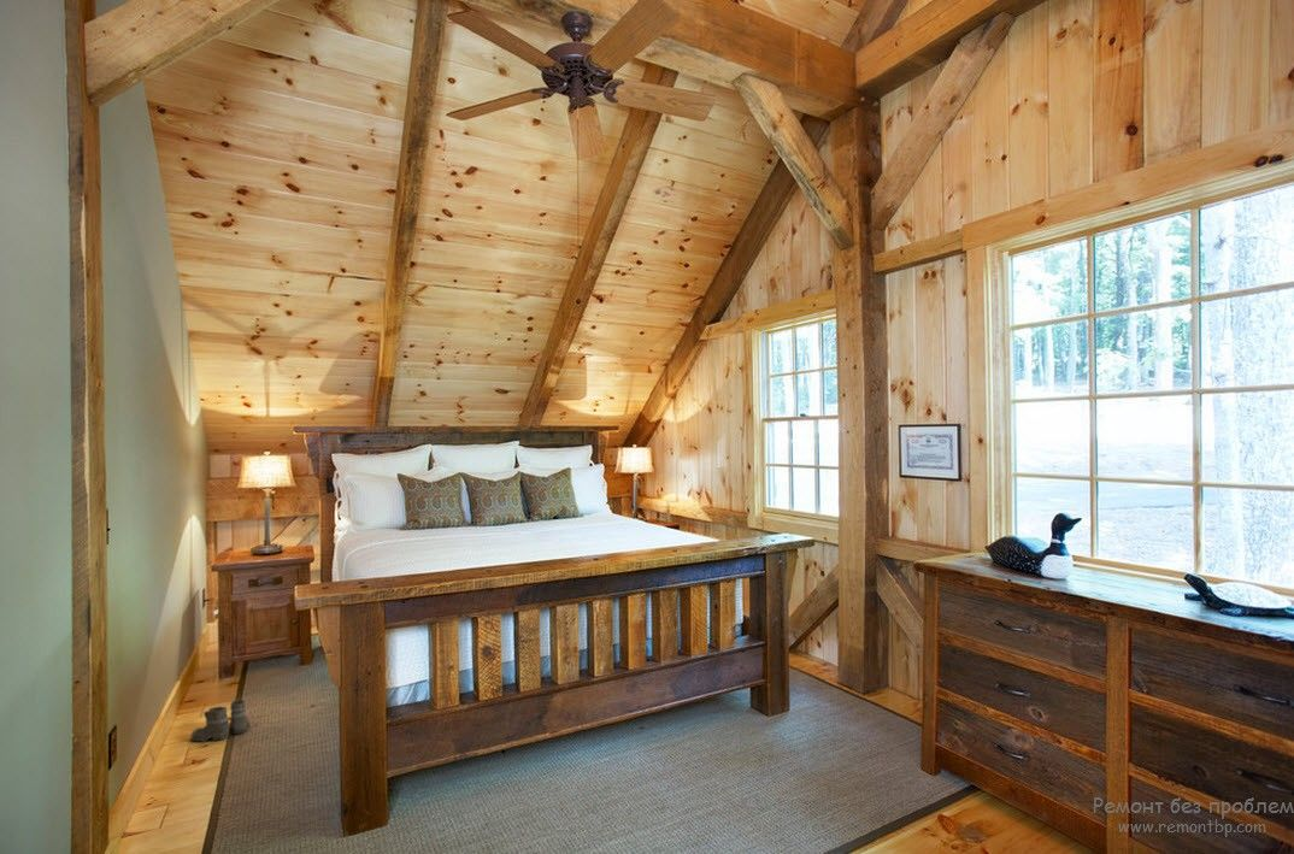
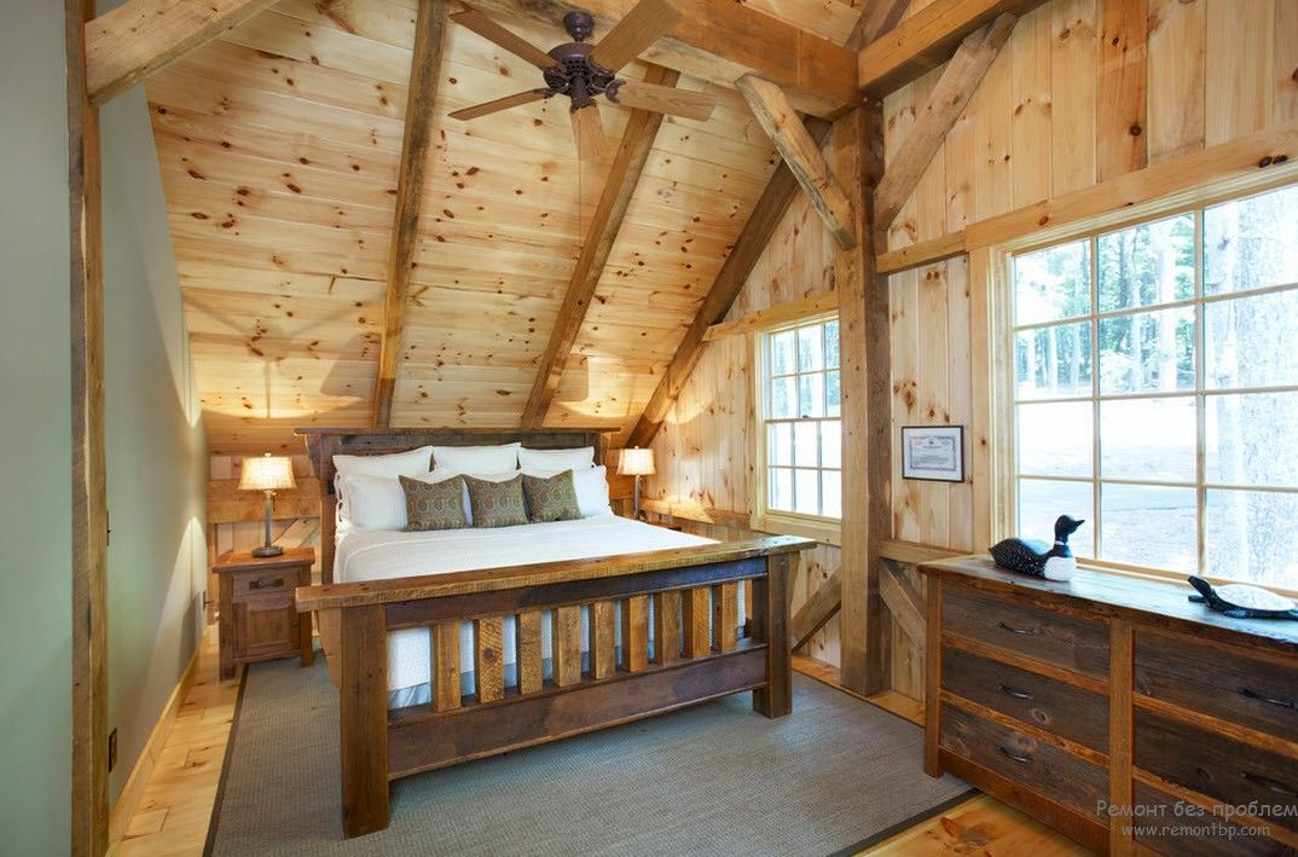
- boots [189,697,258,747]
